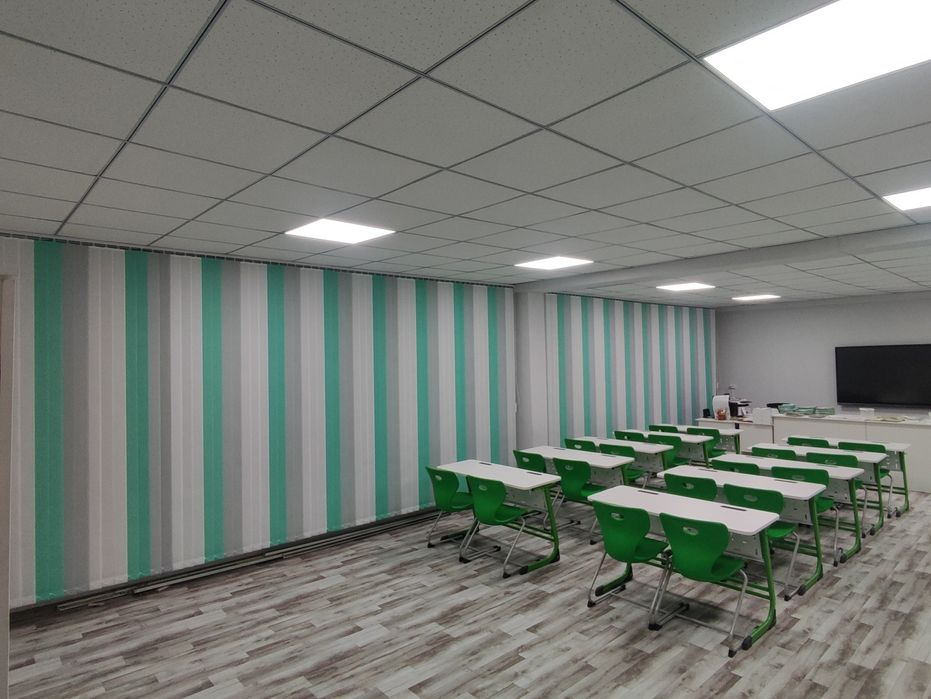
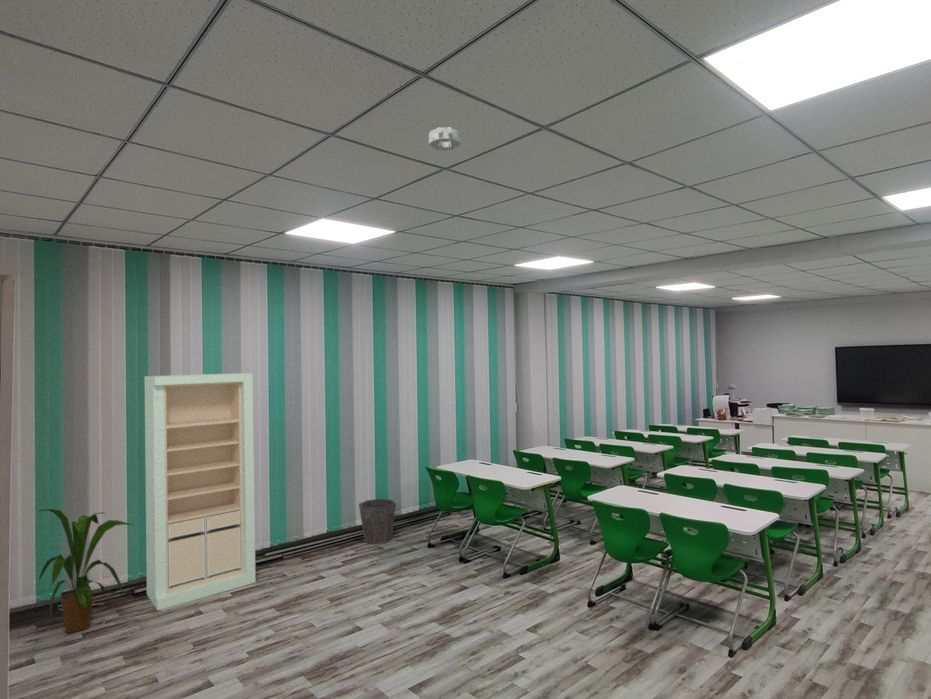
+ smoke detector [428,126,462,152]
+ house plant [37,508,134,635]
+ waste bin [358,498,397,545]
+ storage cabinet [143,372,257,611]
